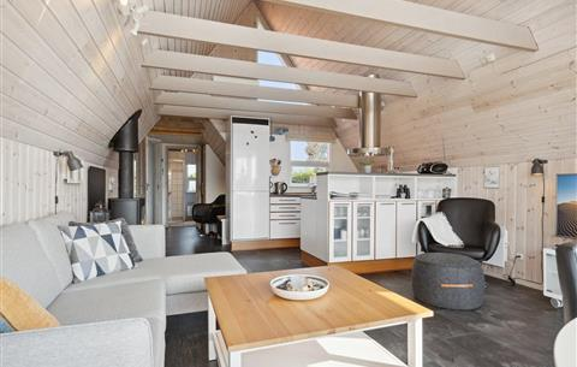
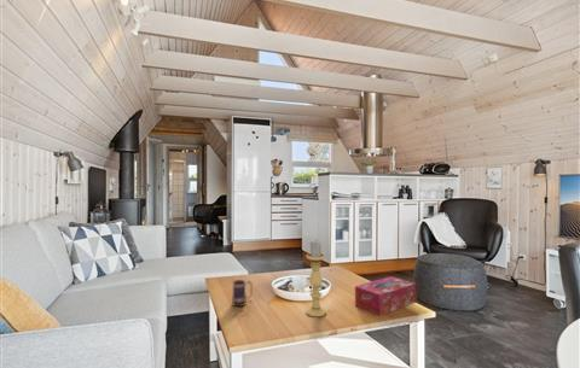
+ candle holder [304,239,327,317]
+ tissue box [354,275,417,317]
+ mug [231,279,254,308]
